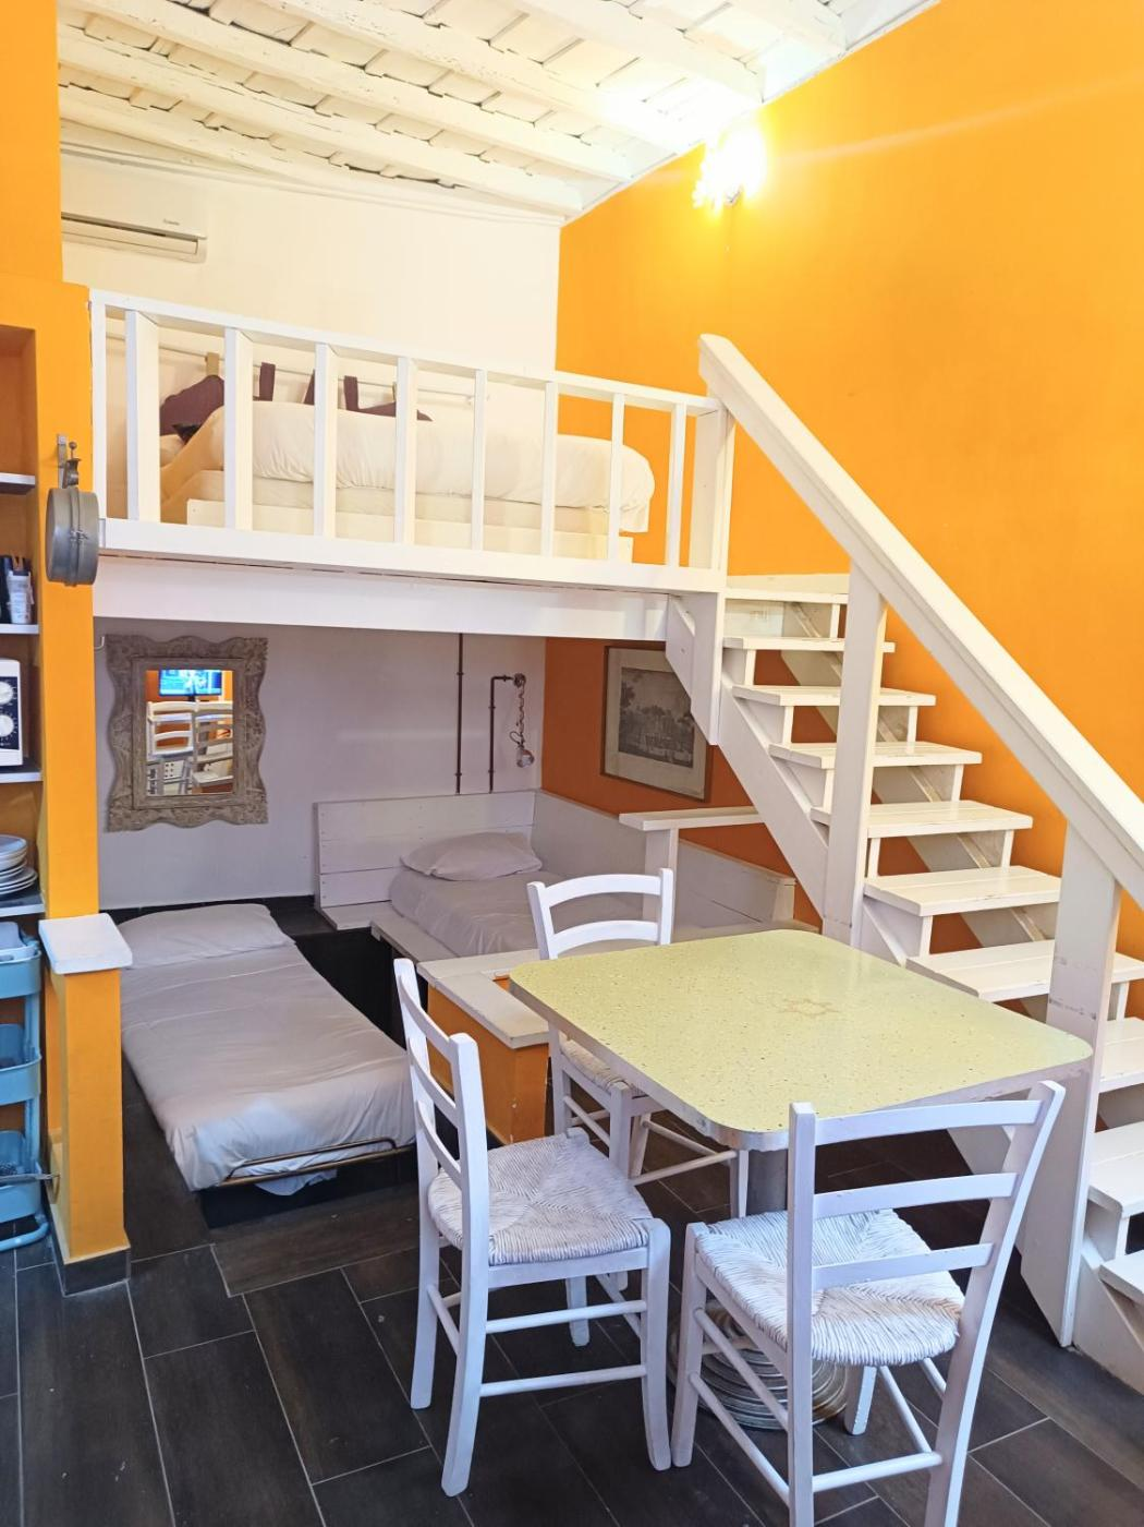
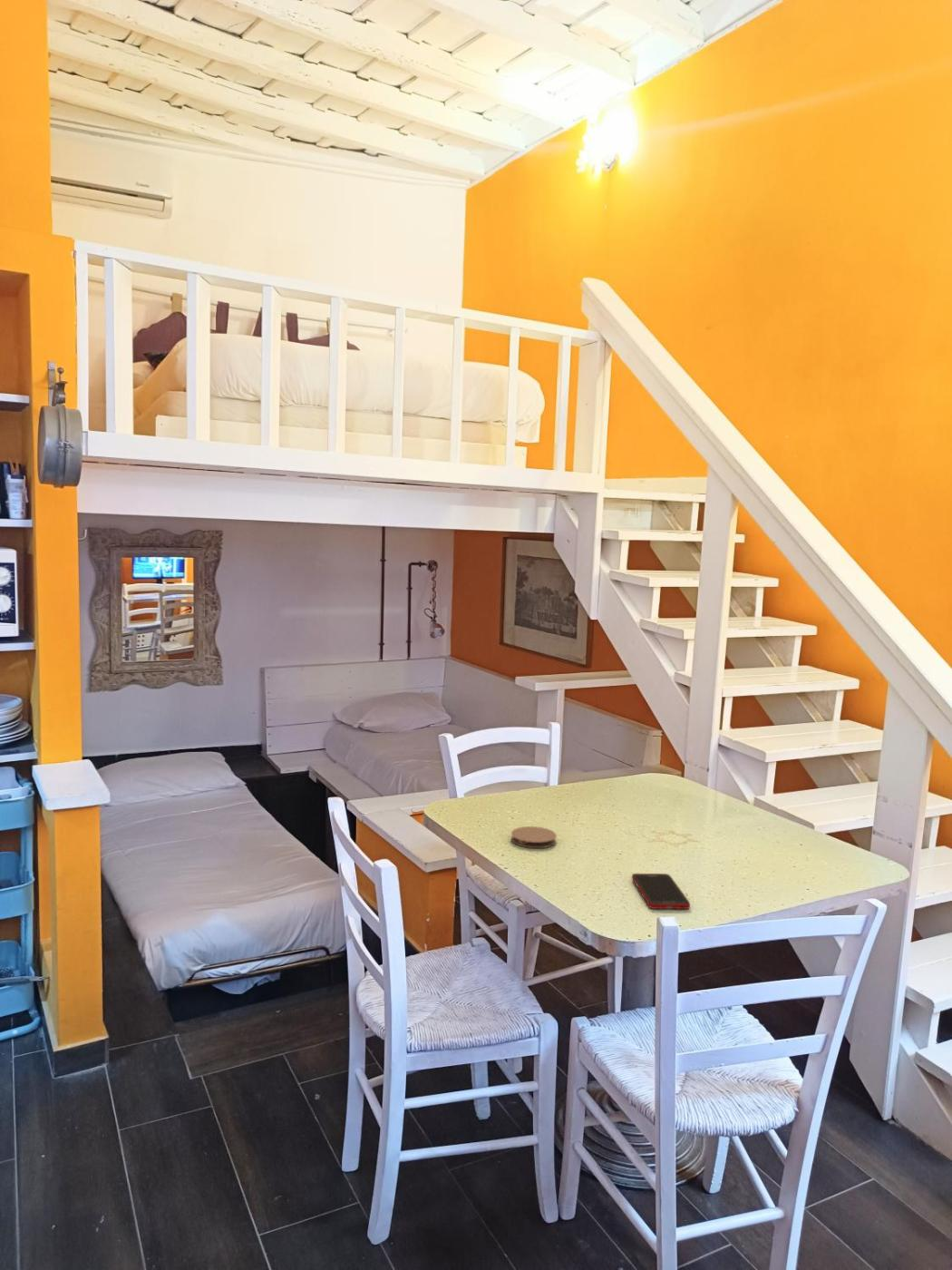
+ coaster [510,826,558,849]
+ cell phone [631,873,691,910]
